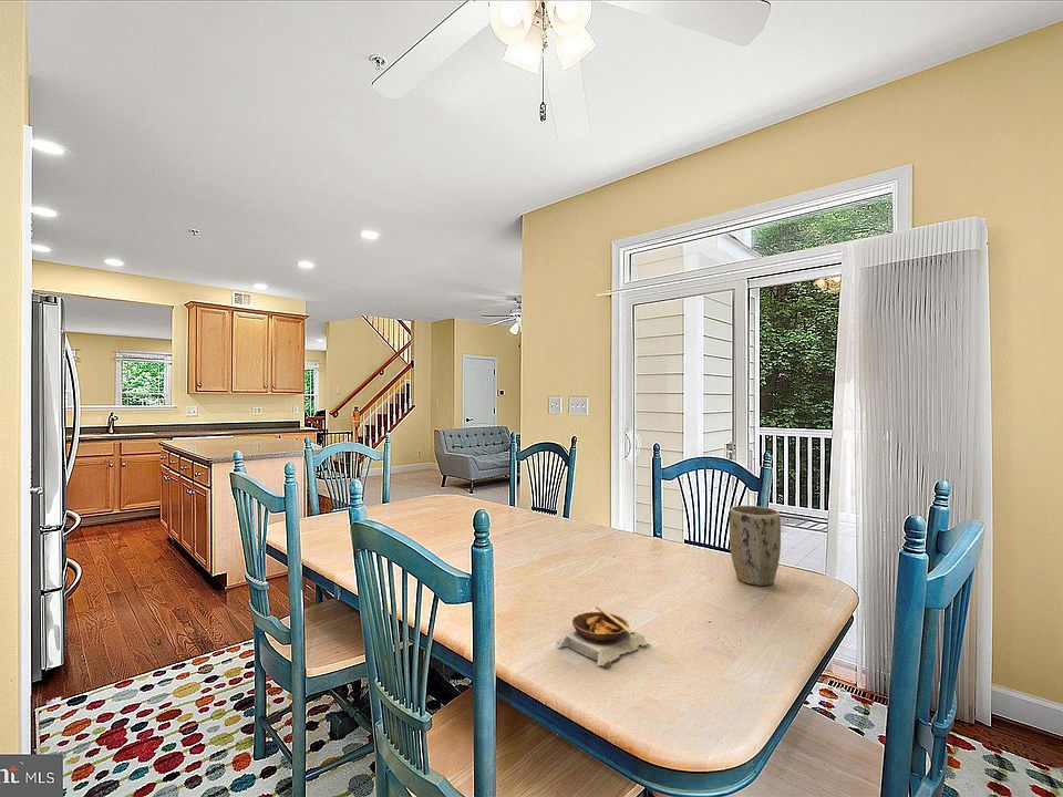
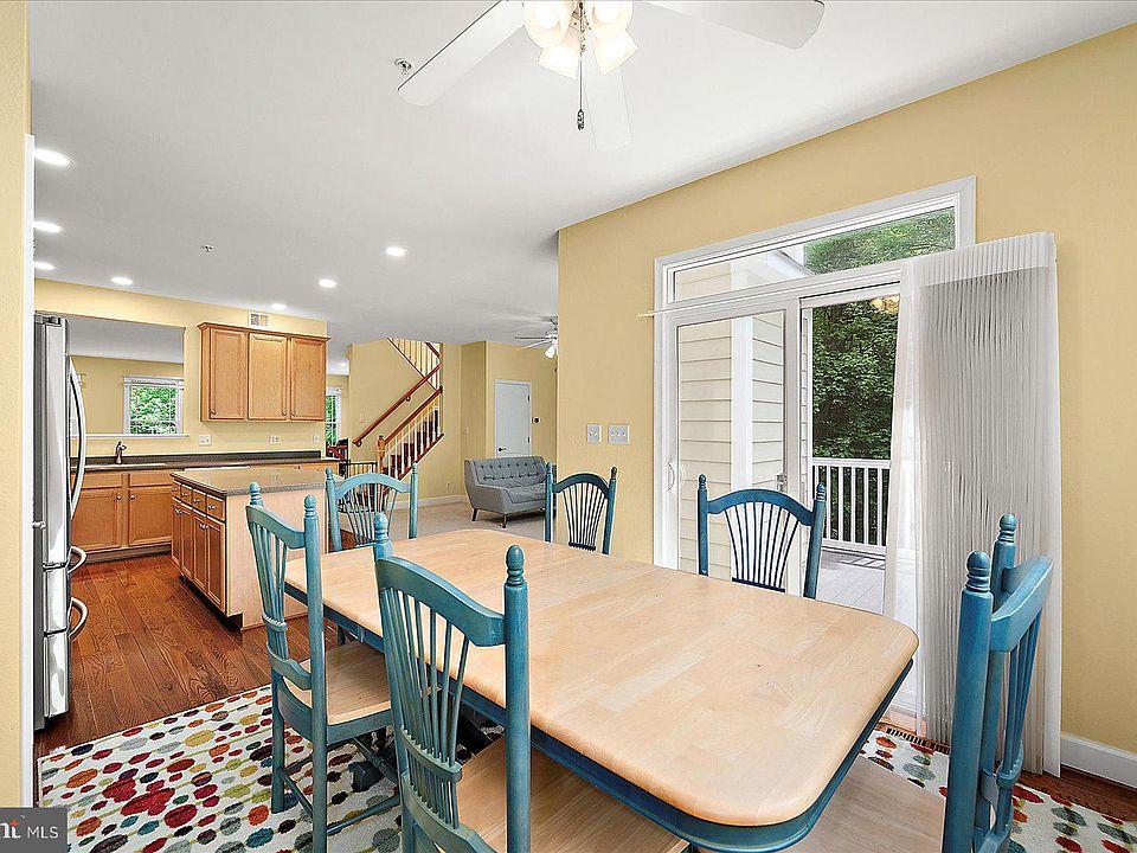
- soup bowl [556,605,652,669]
- plant pot [729,505,782,587]
